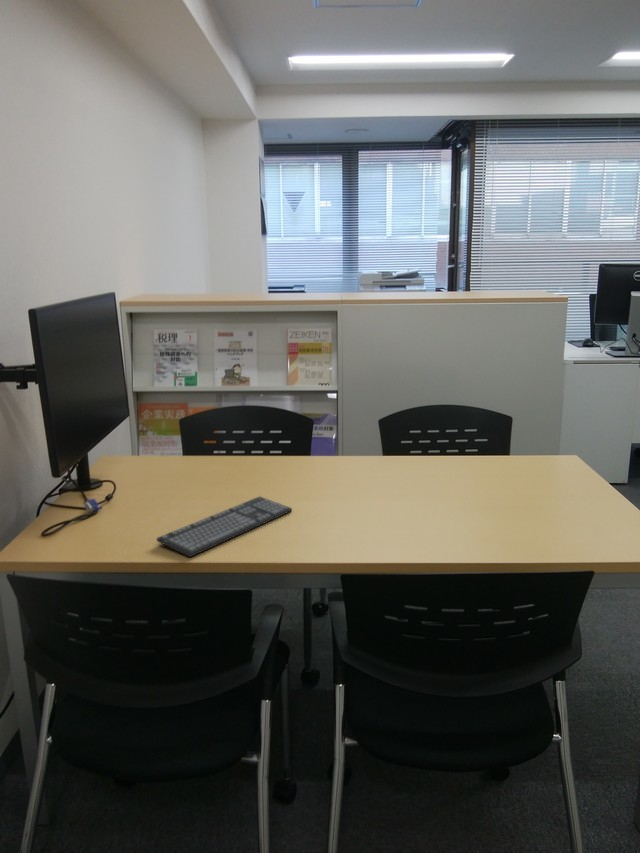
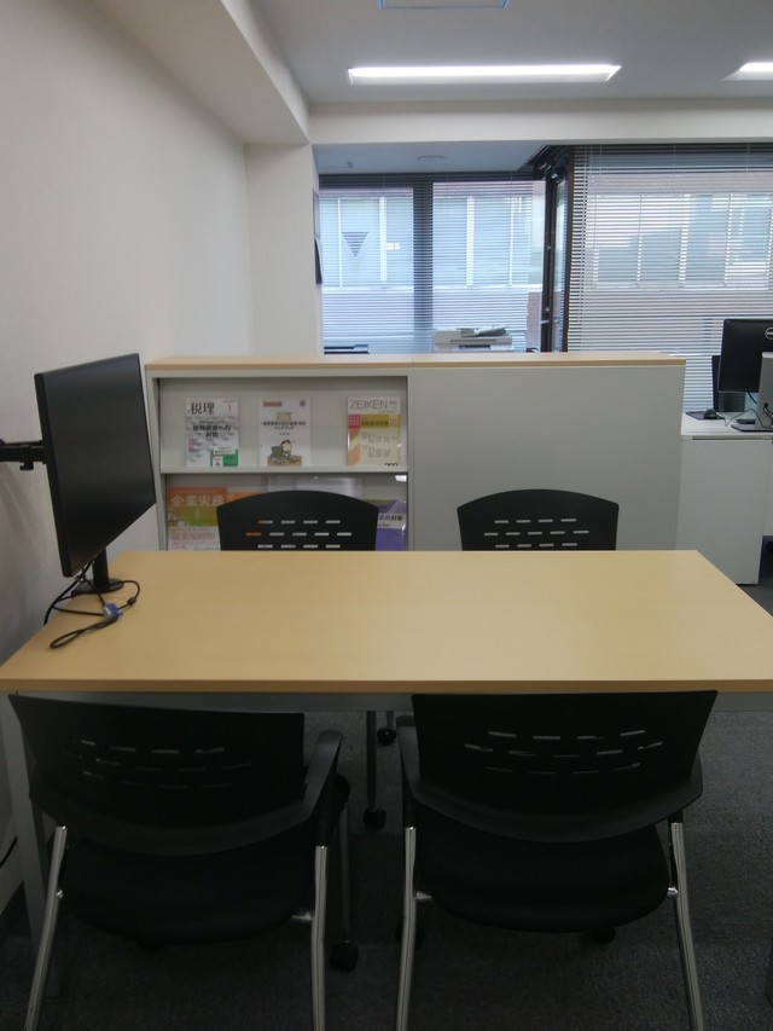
- keyboard [156,495,293,558]
